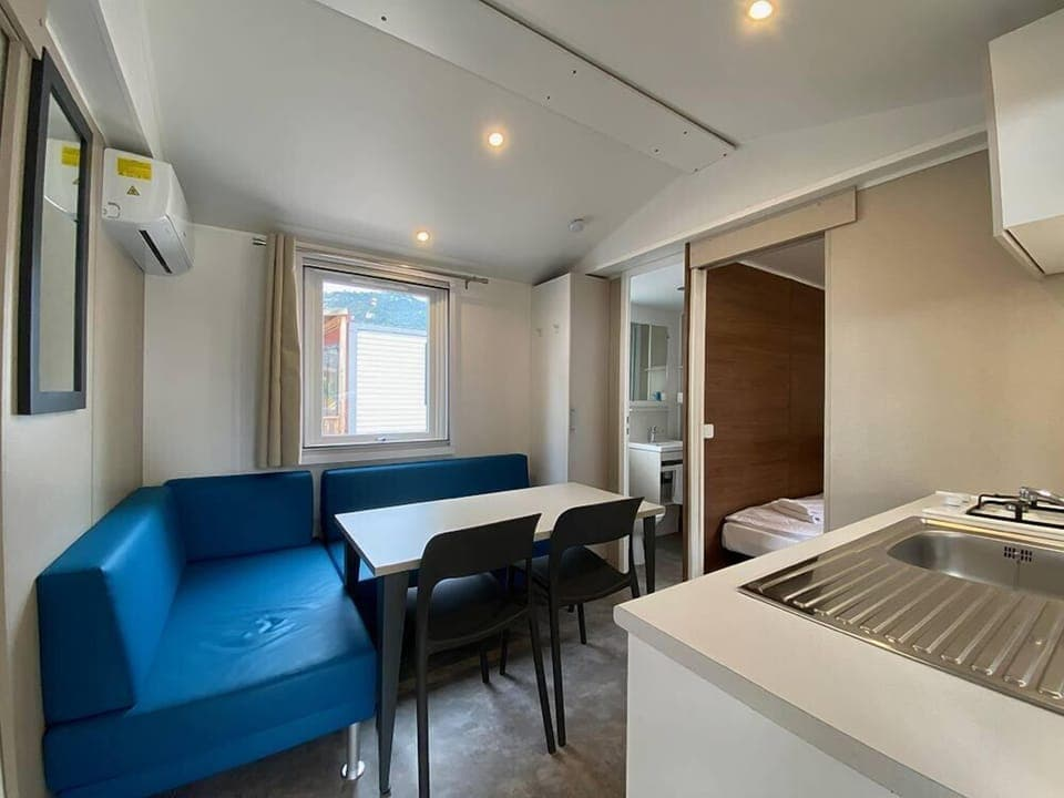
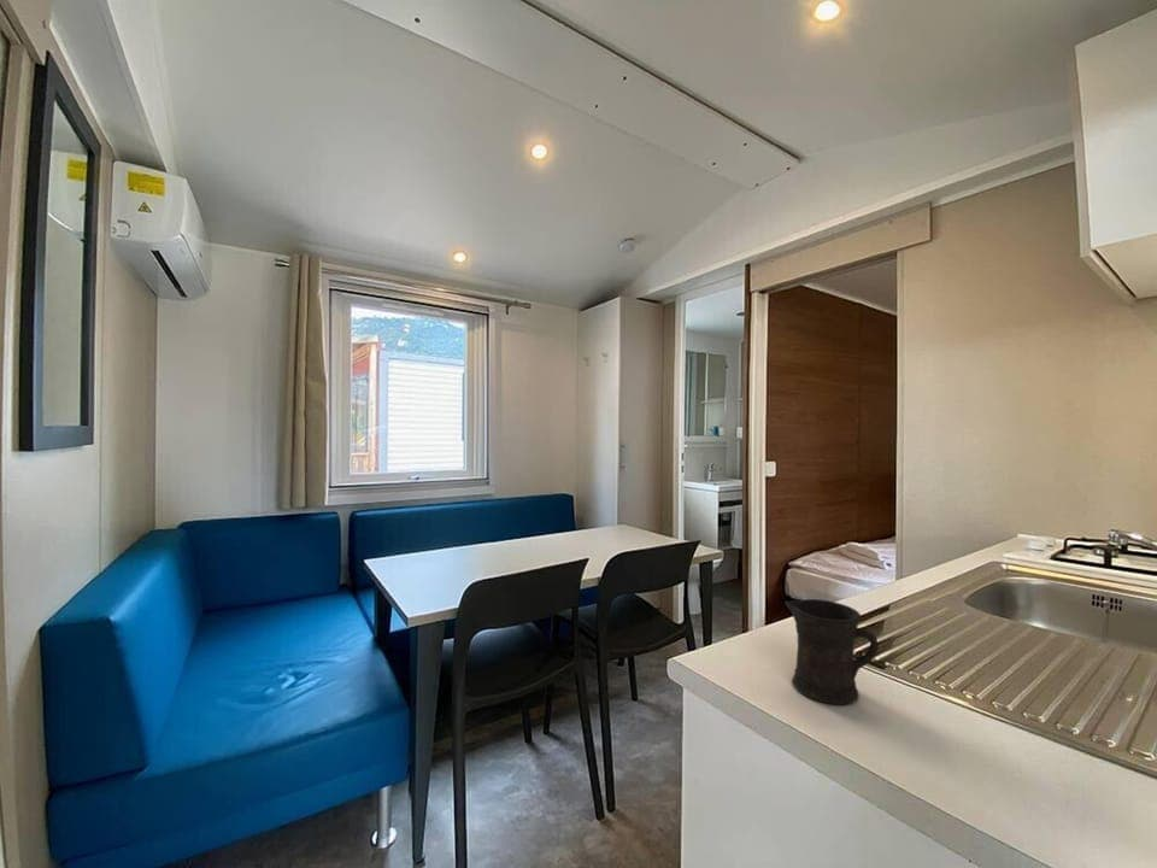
+ mug [783,598,880,705]
